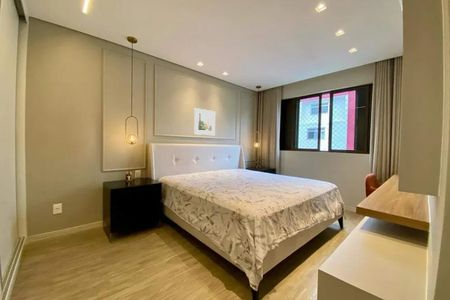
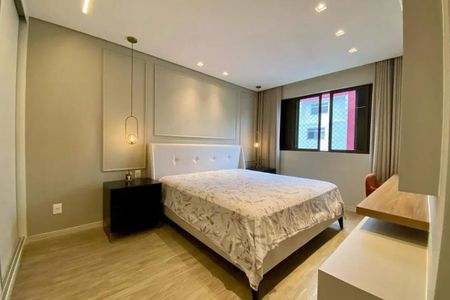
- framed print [193,107,216,136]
